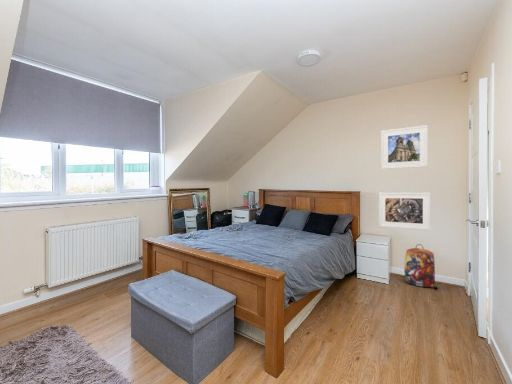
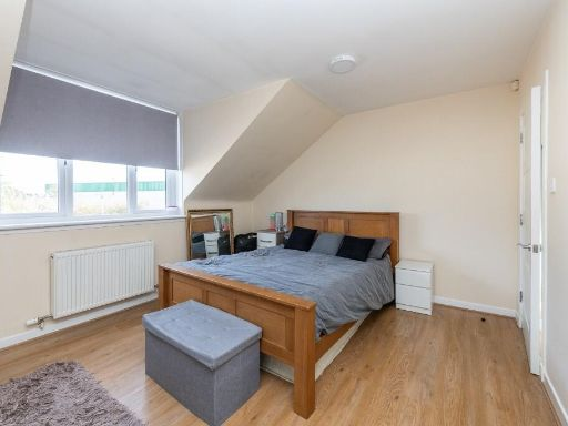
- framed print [378,191,431,231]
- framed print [380,124,429,170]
- backpack [404,243,436,288]
